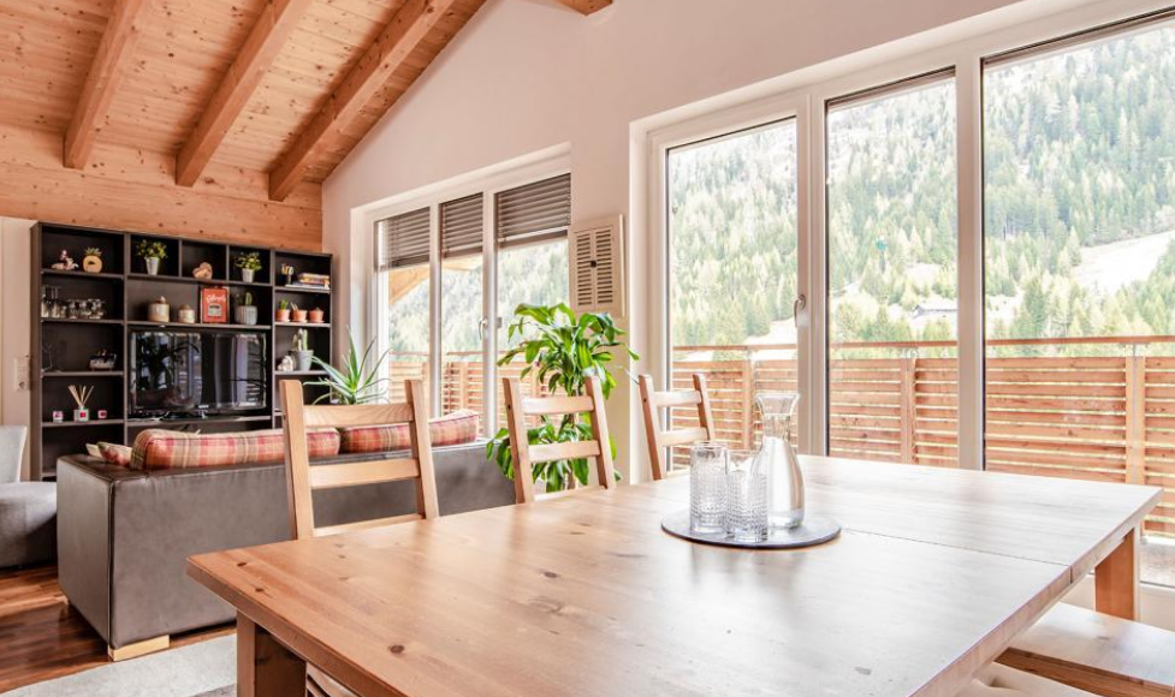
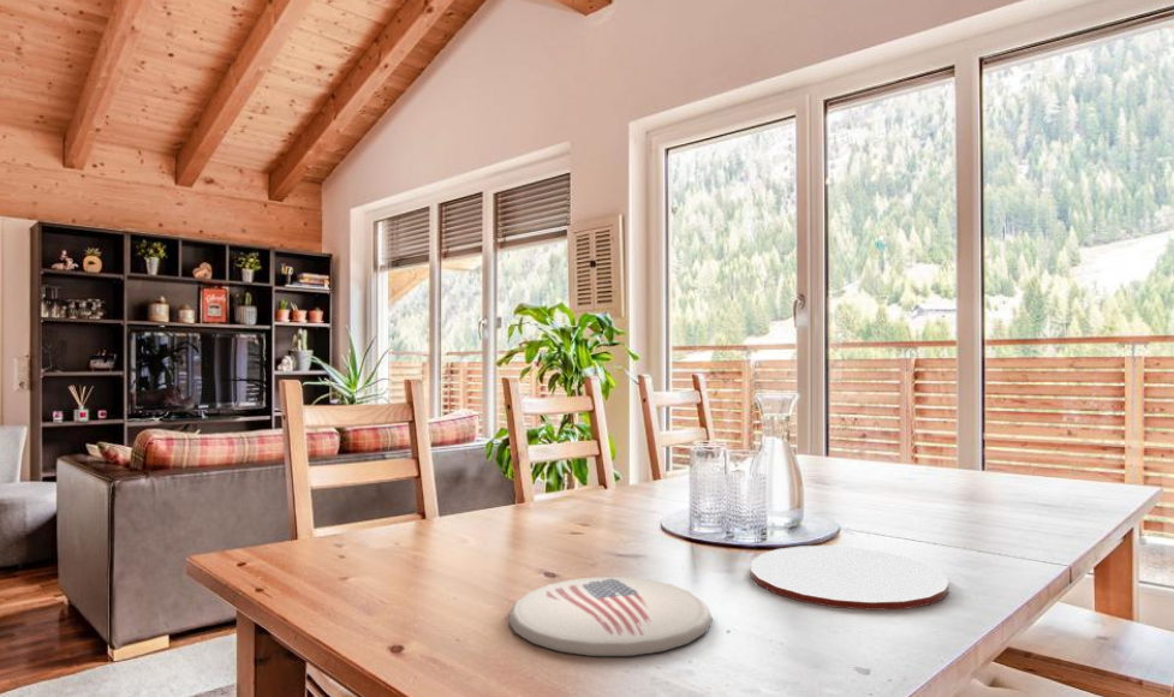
+ plate [750,544,949,612]
+ plate [507,576,714,657]
